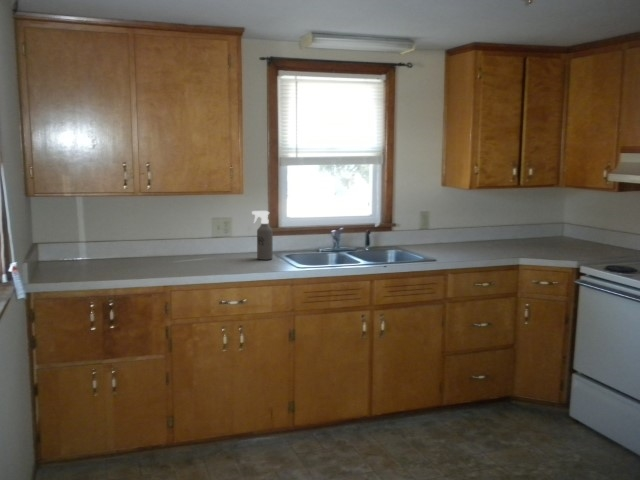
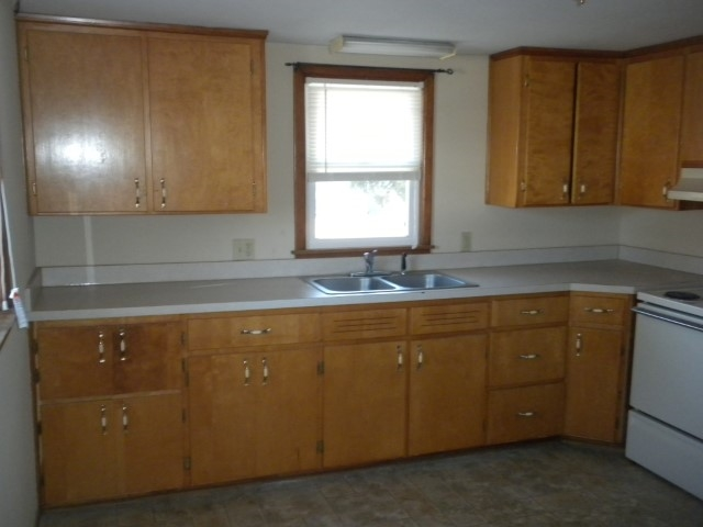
- spray bottle [251,210,274,261]
